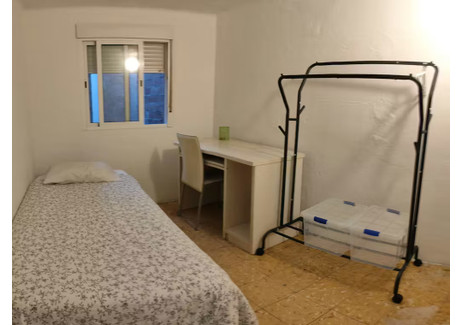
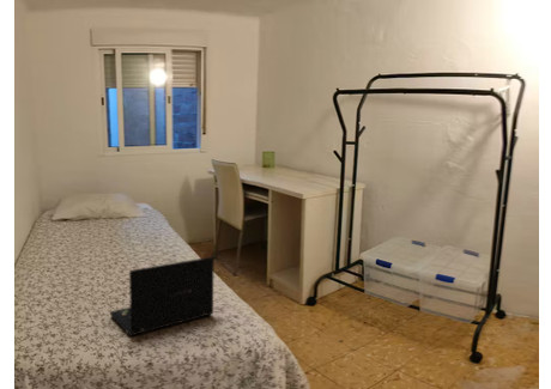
+ laptop [109,256,216,338]
